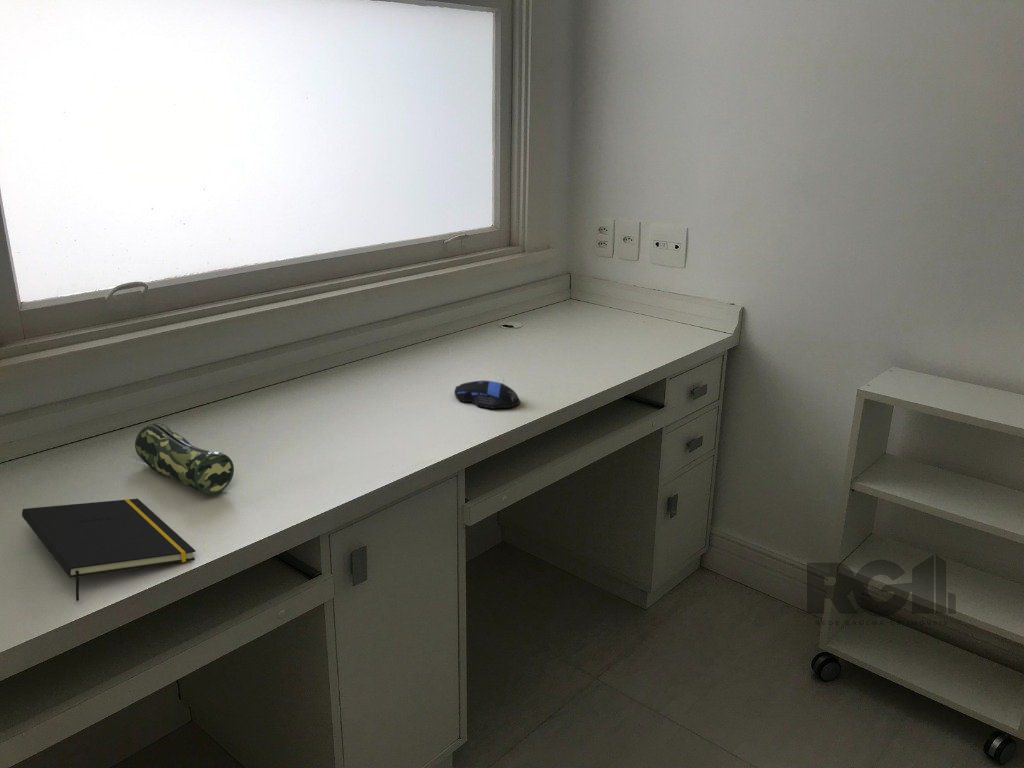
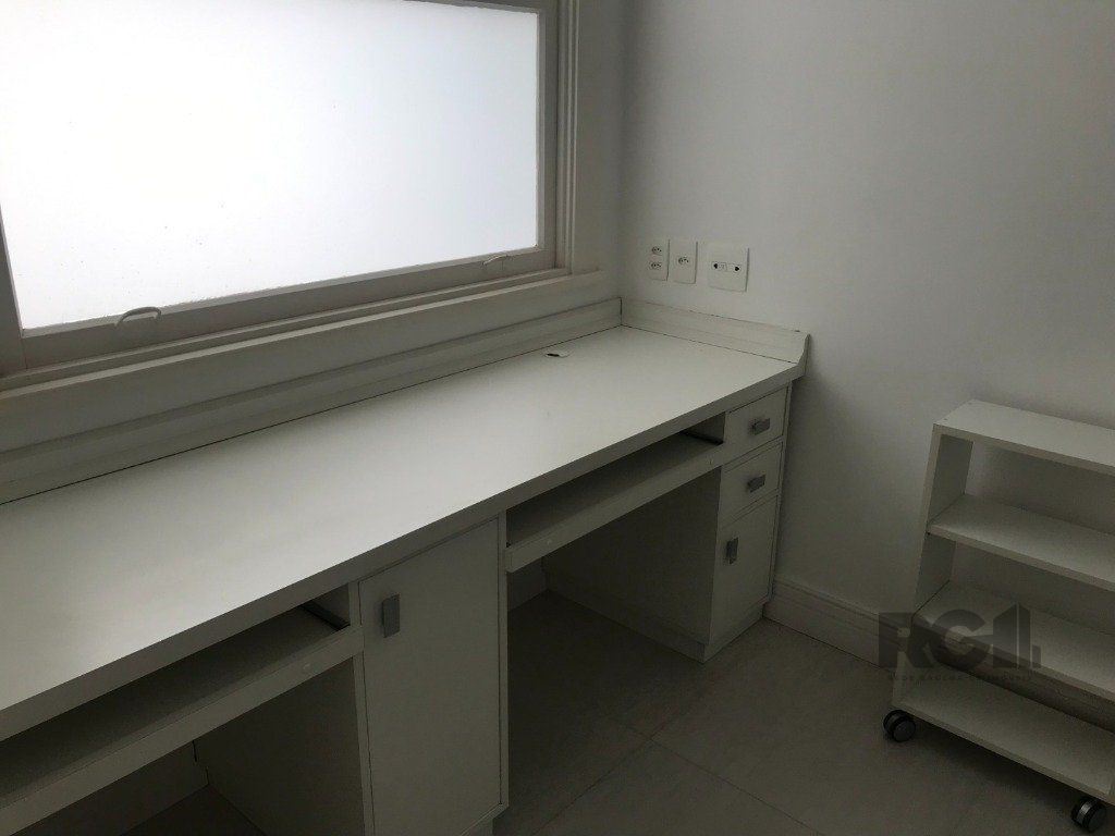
- notepad [21,498,197,602]
- computer mouse [453,380,521,410]
- pencil case [134,422,235,495]
